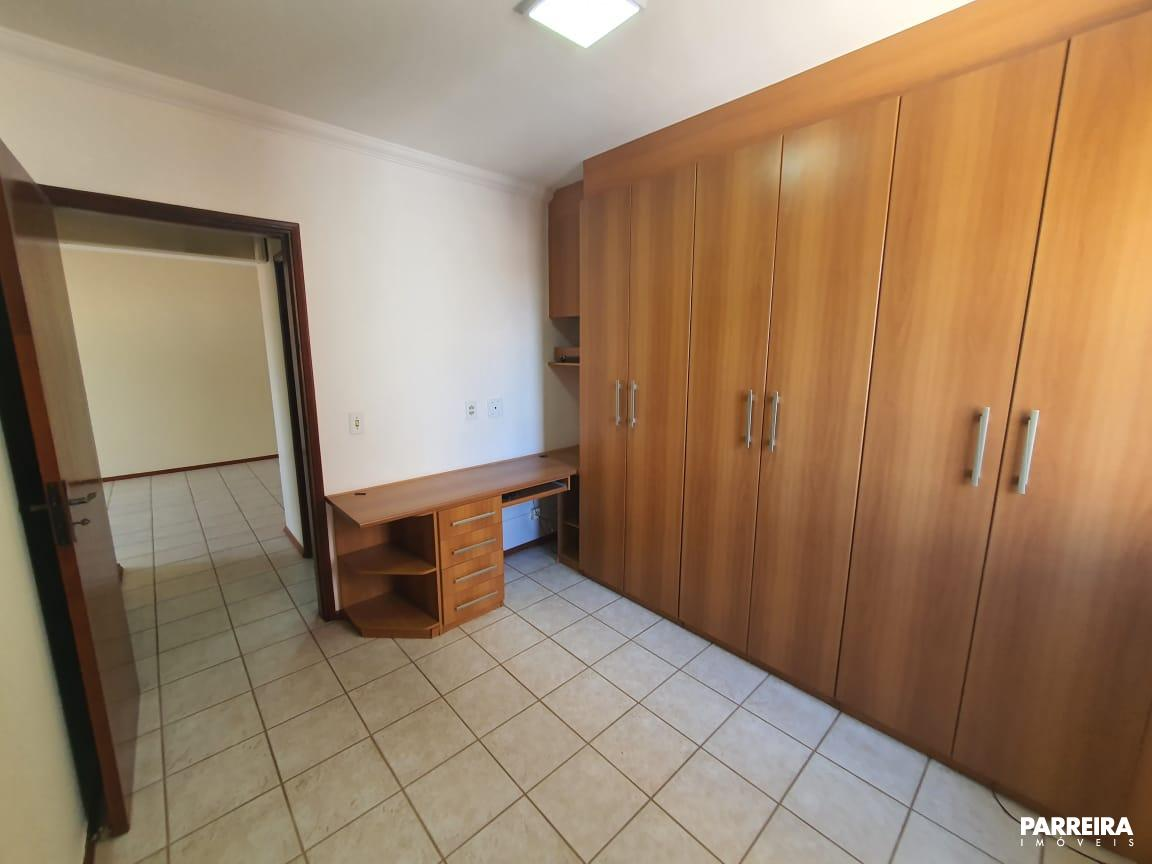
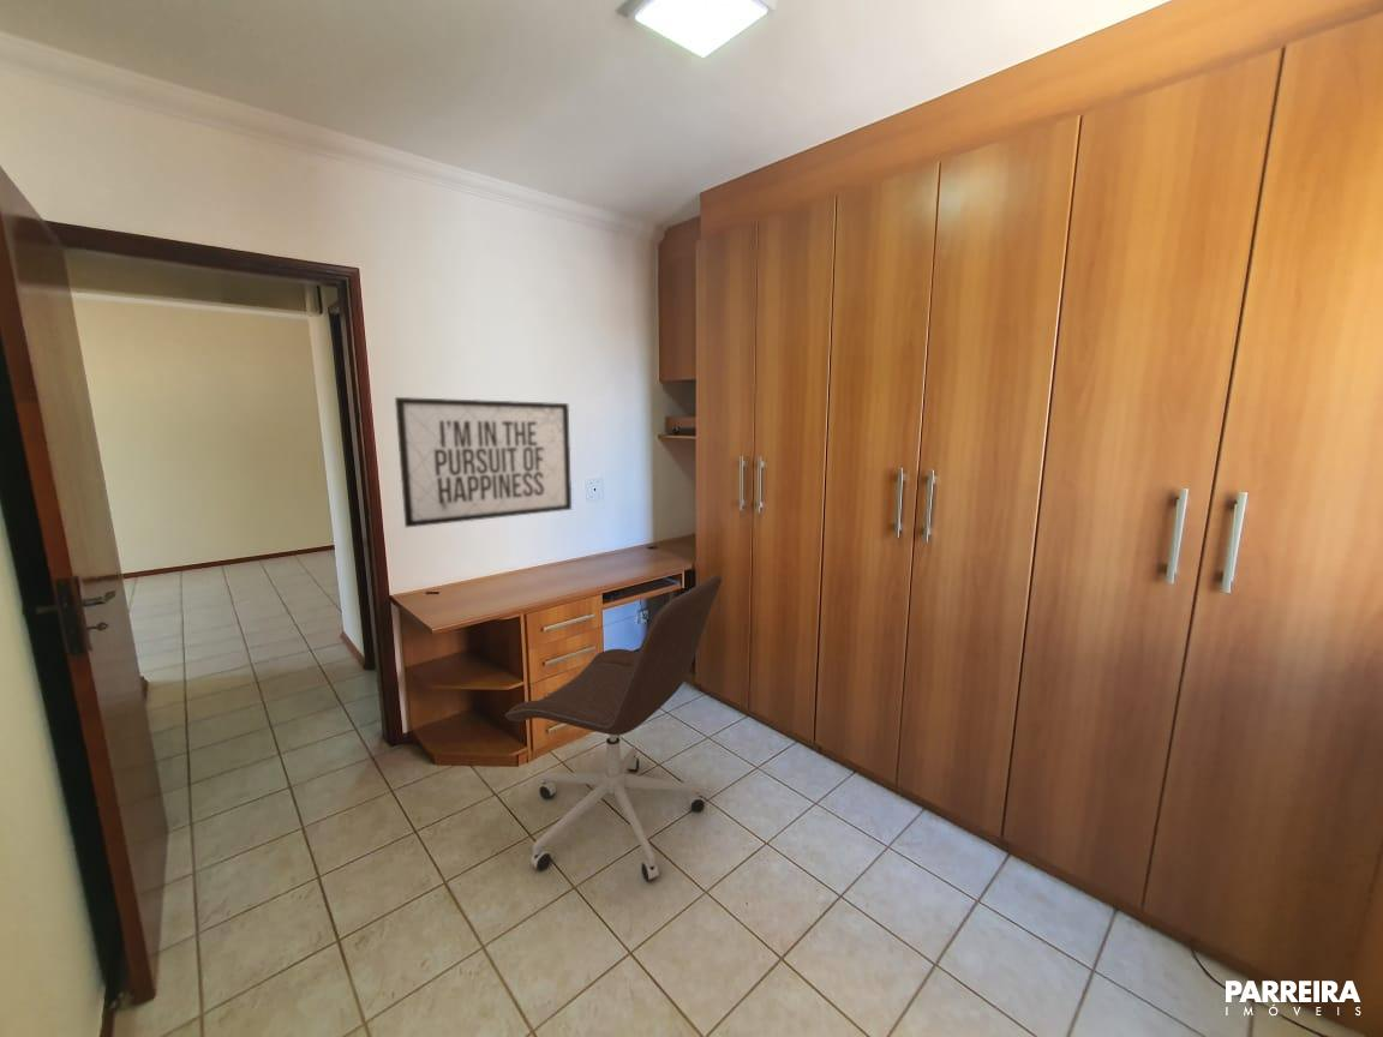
+ mirror [394,396,573,528]
+ office chair [504,573,723,882]
